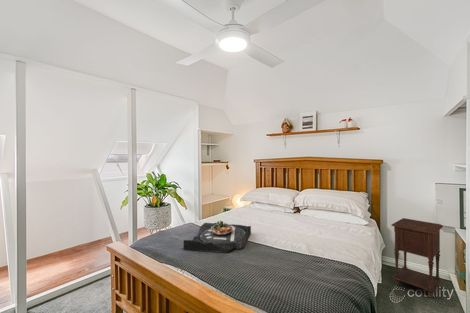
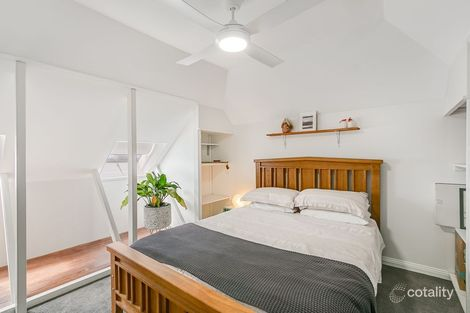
- serving tray [182,220,252,254]
- nightstand [390,217,444,298]
